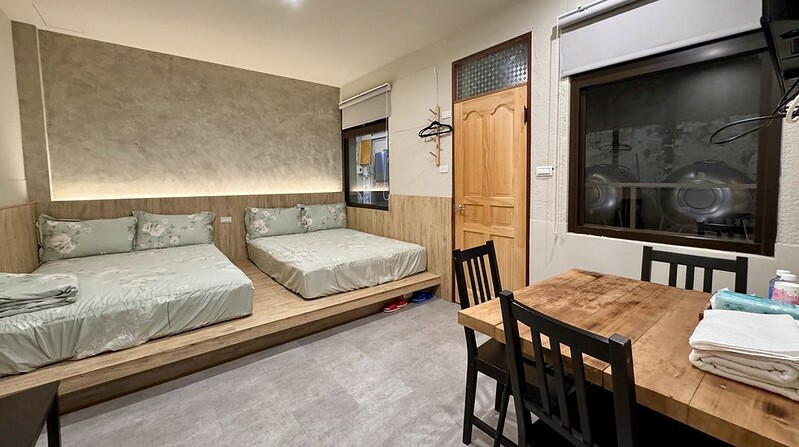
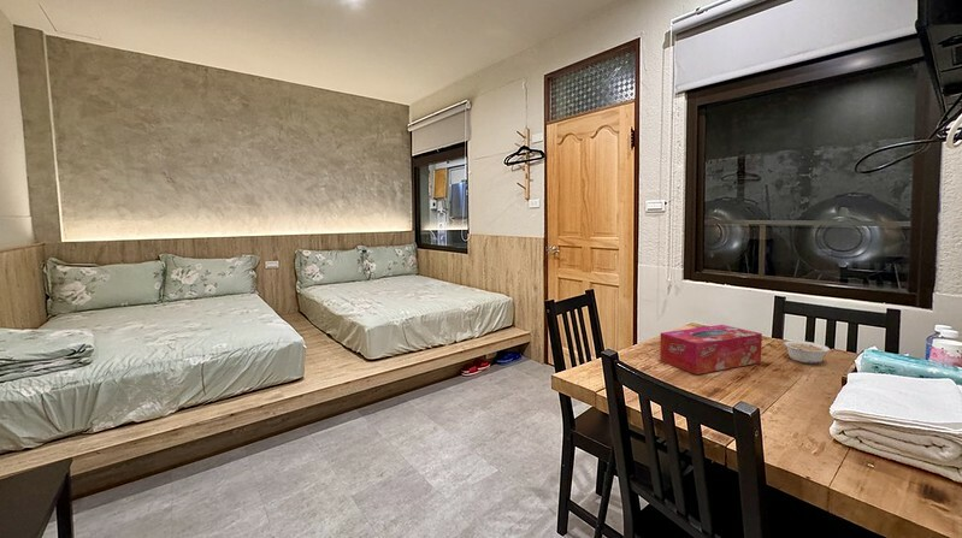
+ legume [783,339,831,365]
+ tissue box [659,324,763,376]
